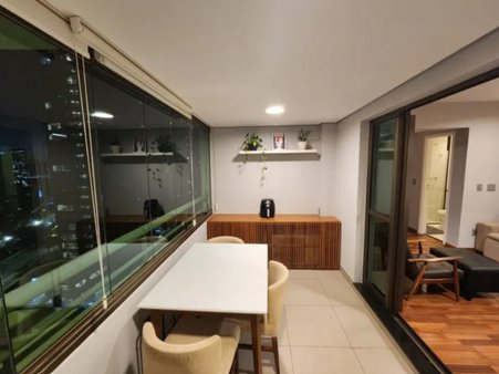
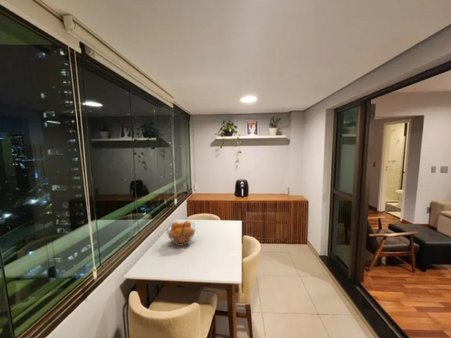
+ fruit basket [165,220,197,247]
